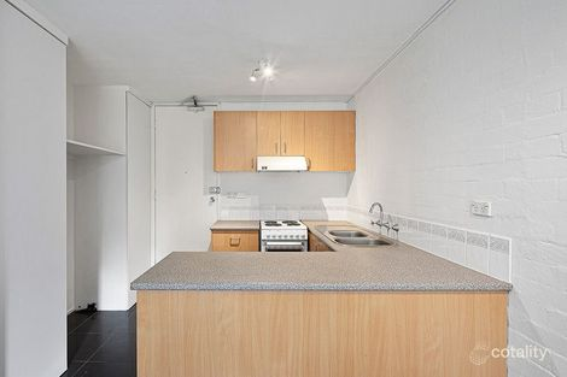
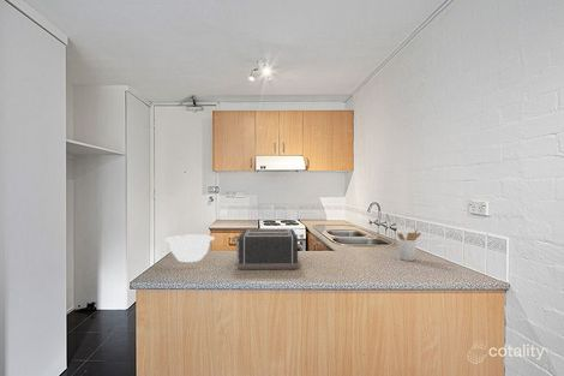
+ mixing bowl [163,233,216,263]
+ toaster [230,228,300,270]
+ utensil holder [396,228,422,262]
